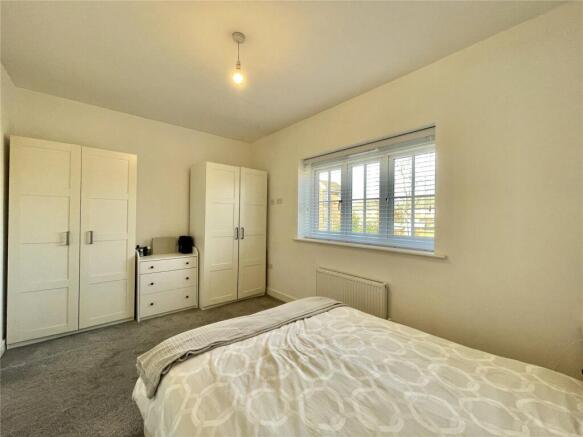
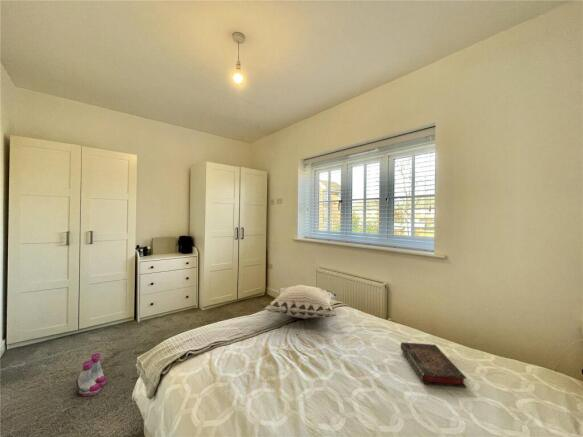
+ boots [75,352,107,397]
+ book [399,341,467,388]
+ decorative pillow [263,284,337,320]
